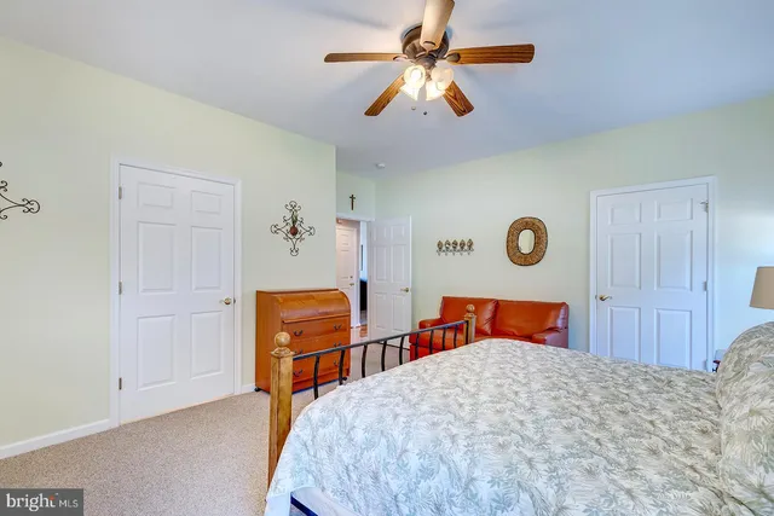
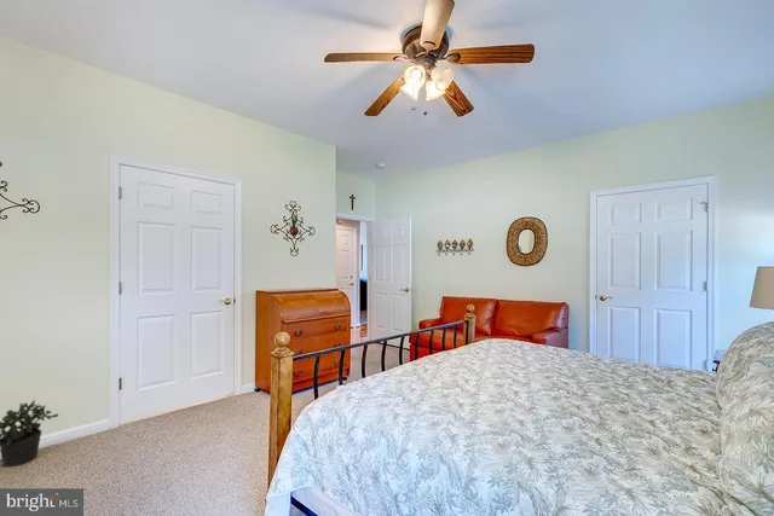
+ potted plant [0,399,59,468]
